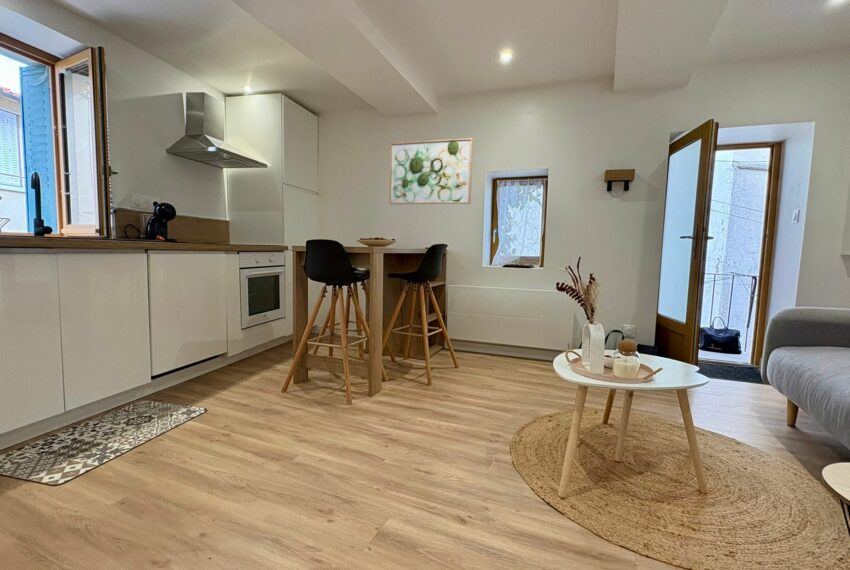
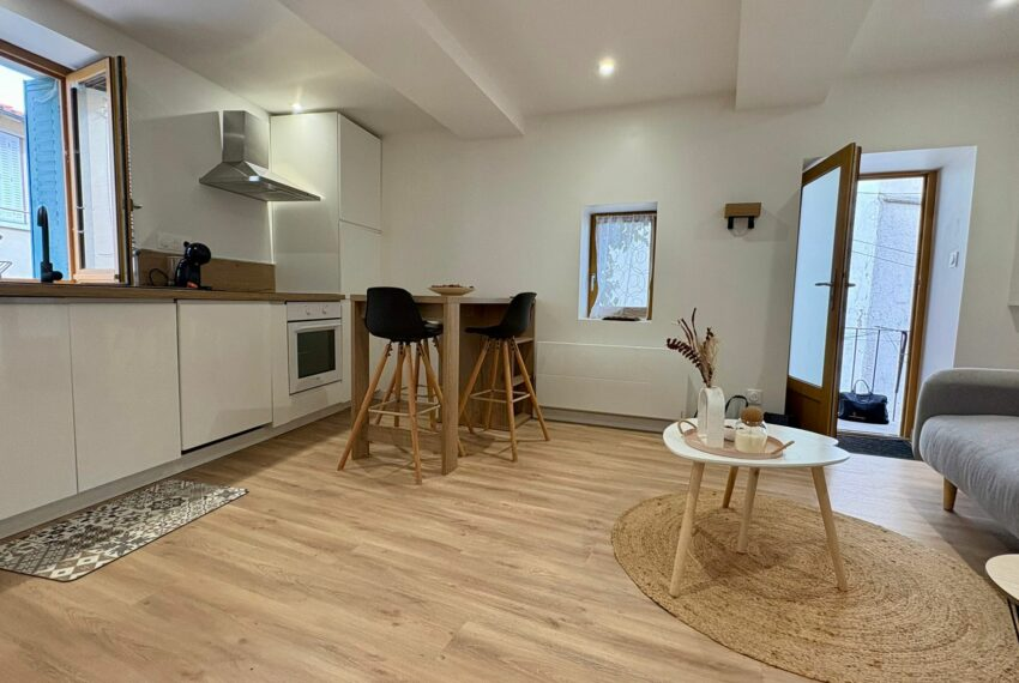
- wall art [388,137,474,205]
